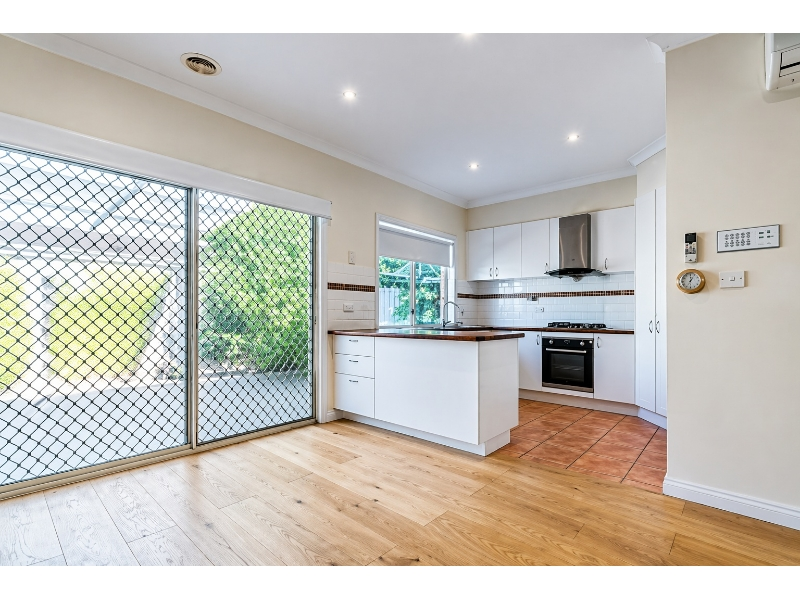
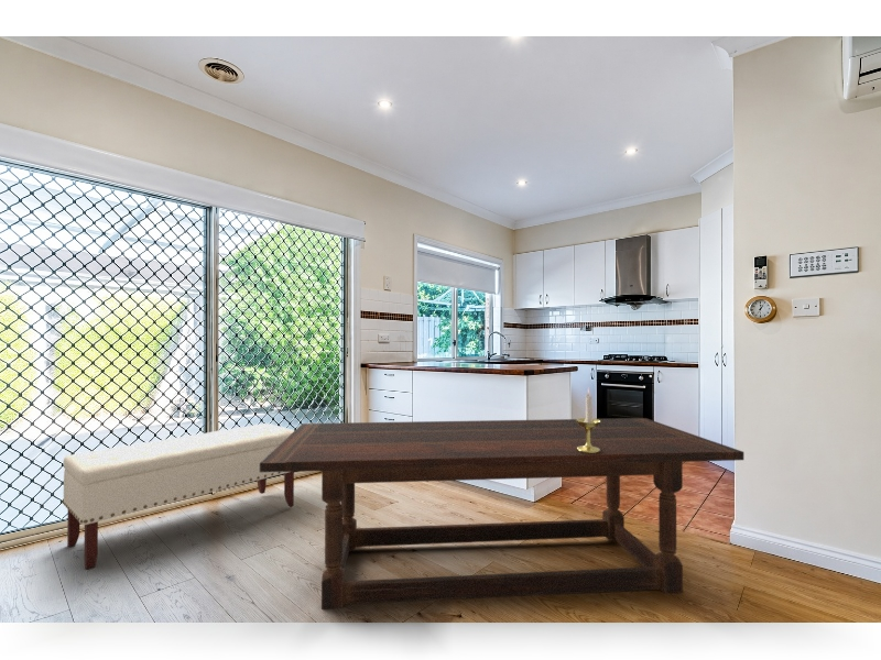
+ bench [61,422,295,571]
+ dining table [260,417,744,610]
+ candlestick [576,385,600,453]
